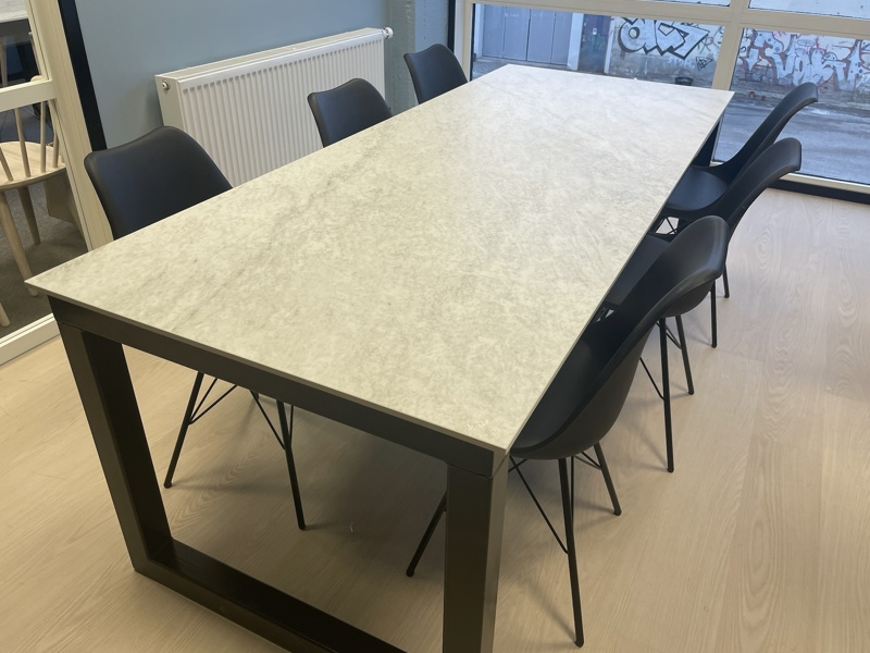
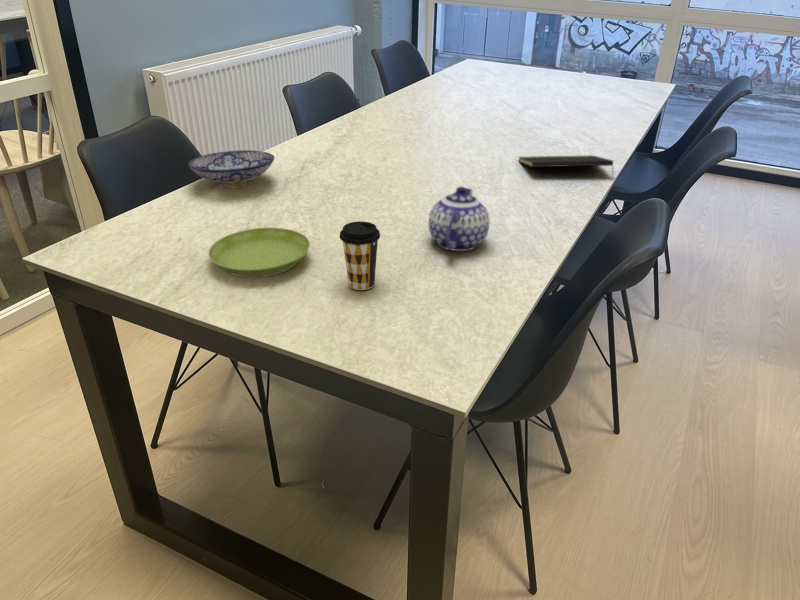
+ saucer [207,227,311,278]
+ bowl [187,149,276,189]
+ coffee cup [338,220,381,291]
+ teapot [428,186,491,252]
+ notepad [517,154,614,177]
